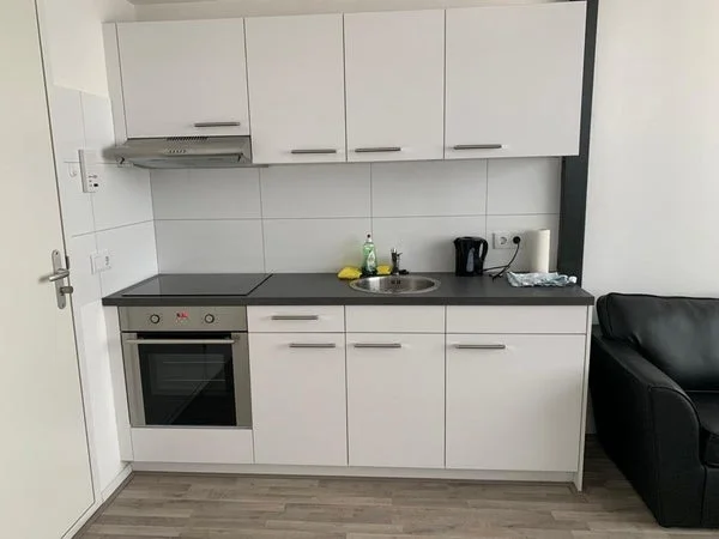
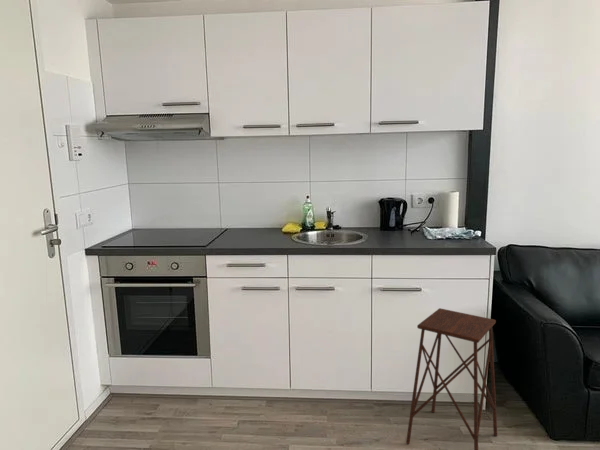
+ side table [405,307,498,450]
